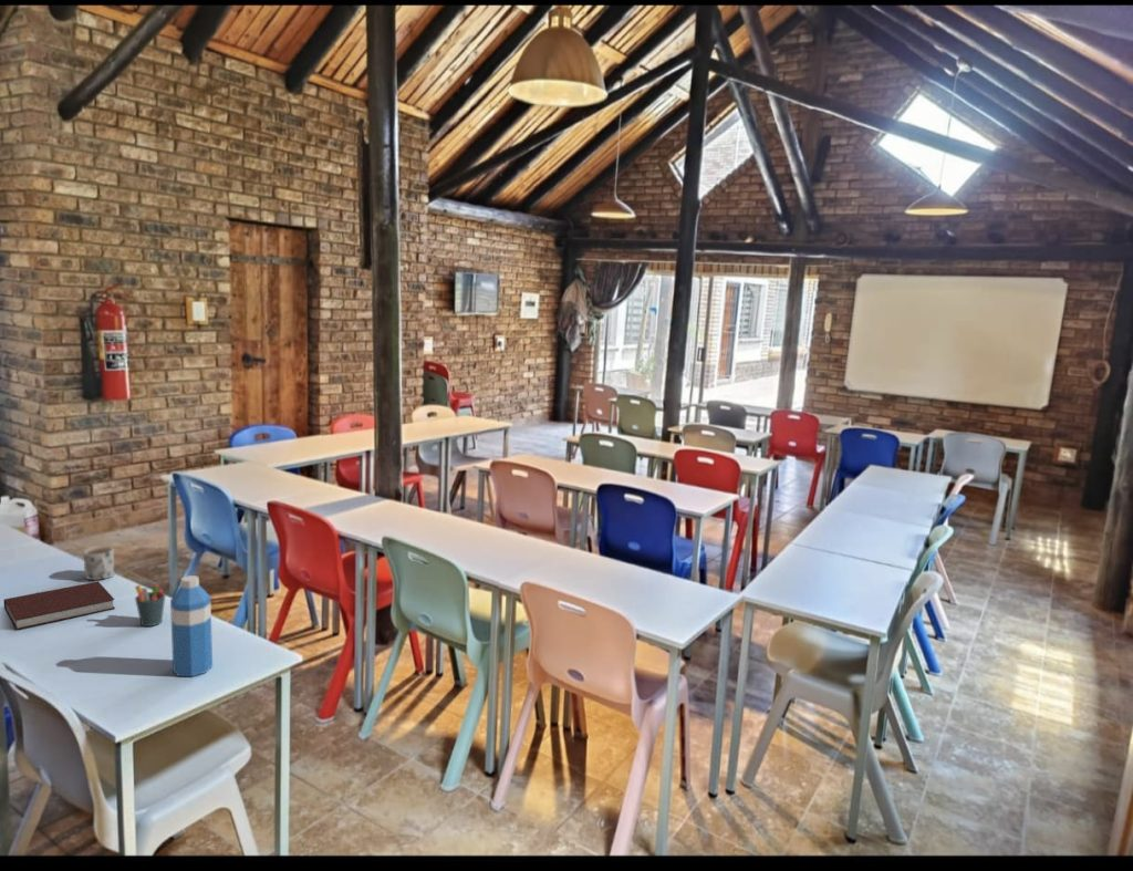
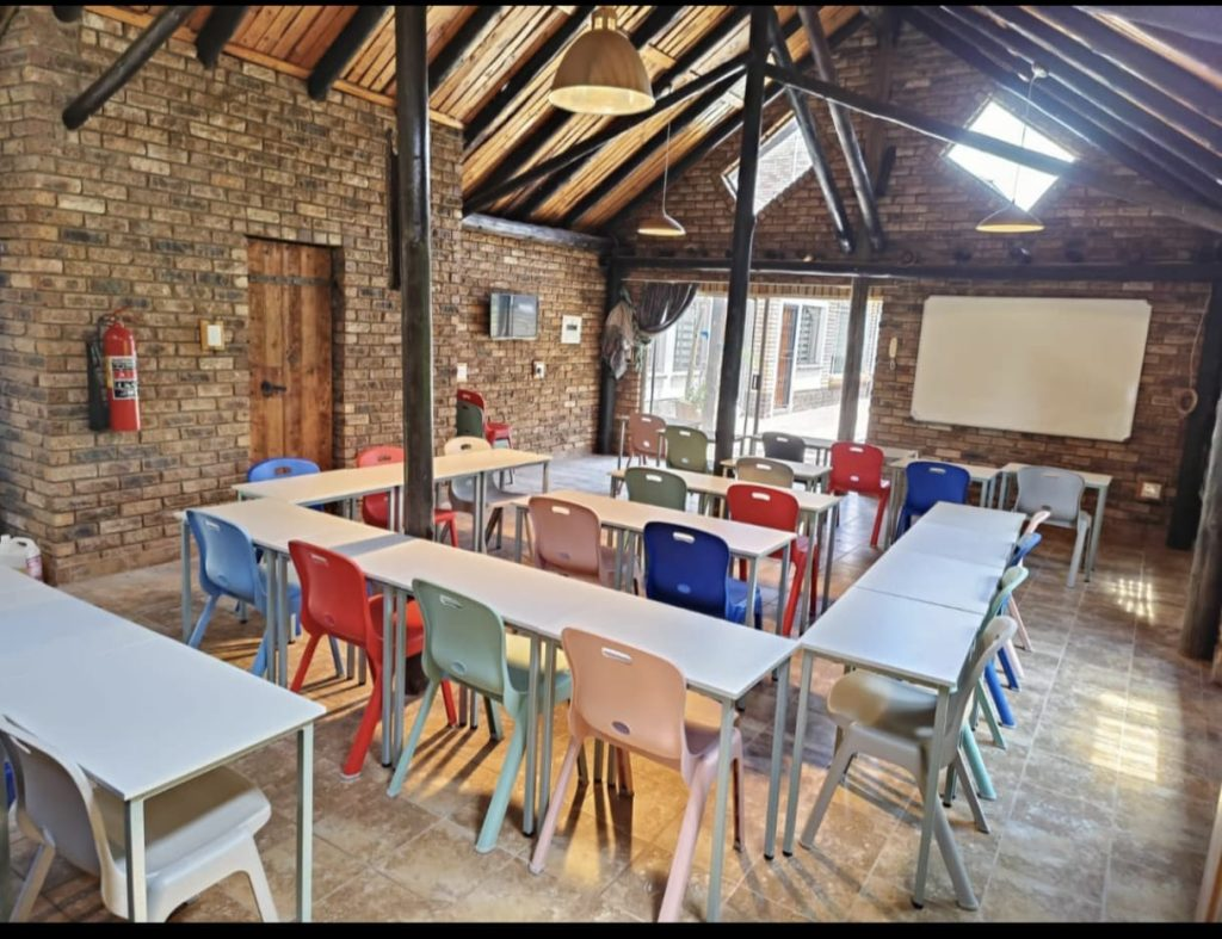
- mug [83,546,115,581]
- pen holder [134,583,166,628]
- notebook [3,580,116,631]
- water bottle [169,574,214,677]
